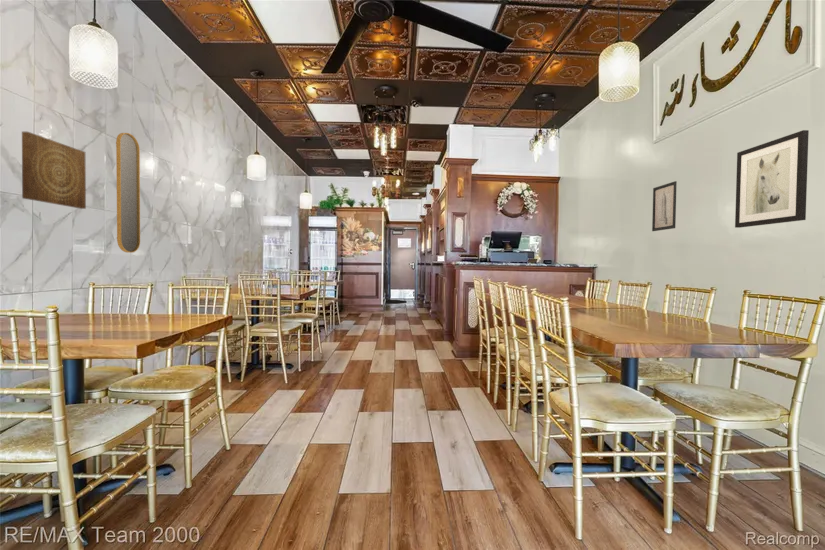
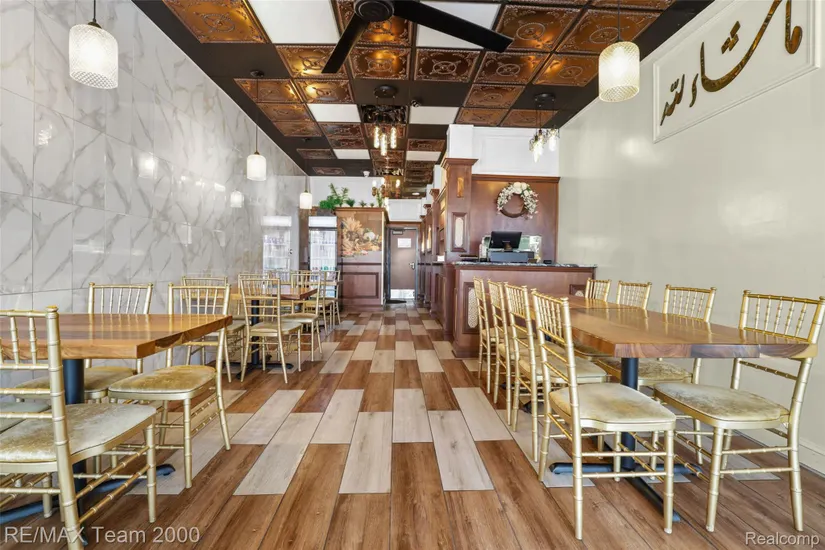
- wall art [651,180,678,232]
- wall art [734,129,810,229]
- home mirror [115,132,141,254]
- wall art [21,130,87,210]
